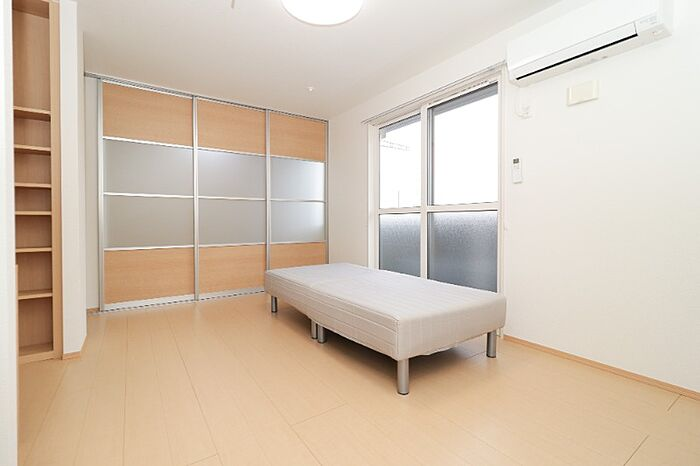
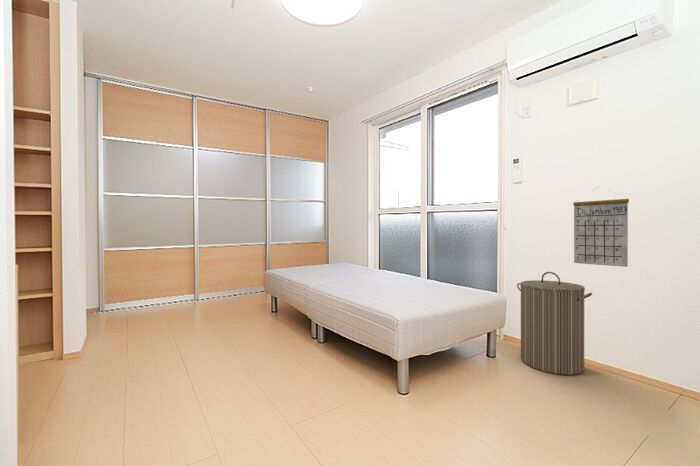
+ calendar [572,186,630,268]
+ laundry hamper [516,271,593,376]
